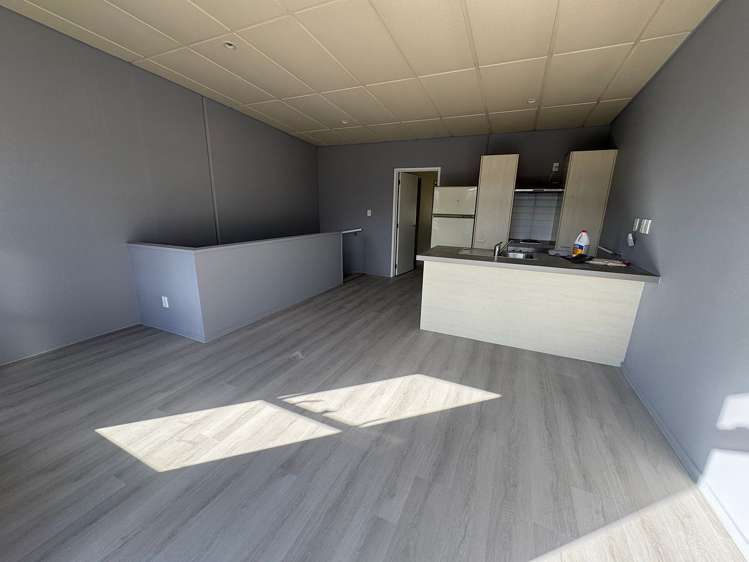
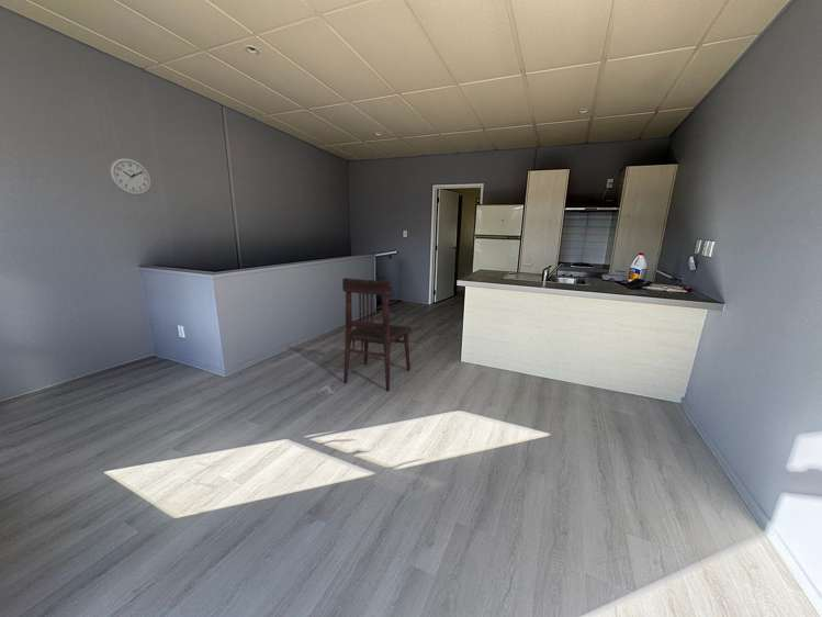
+ dining chair [341,277,413,392]
+ wall clock [108,157,153,197]
